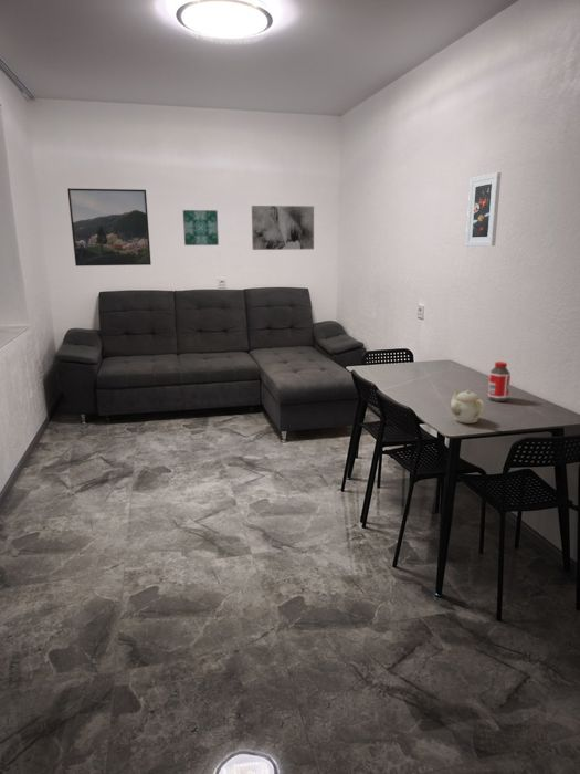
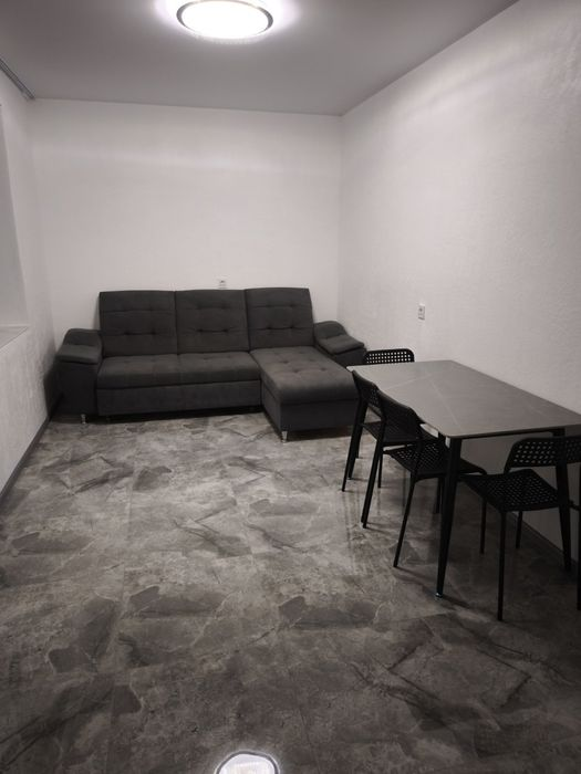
- wall art [182,209,220,247]
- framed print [66,187,152,268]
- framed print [465,171,502,248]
- teapot [450,388,486,425]
- wall art [251,205,315,251]
- bottle [487,360,512,402]
